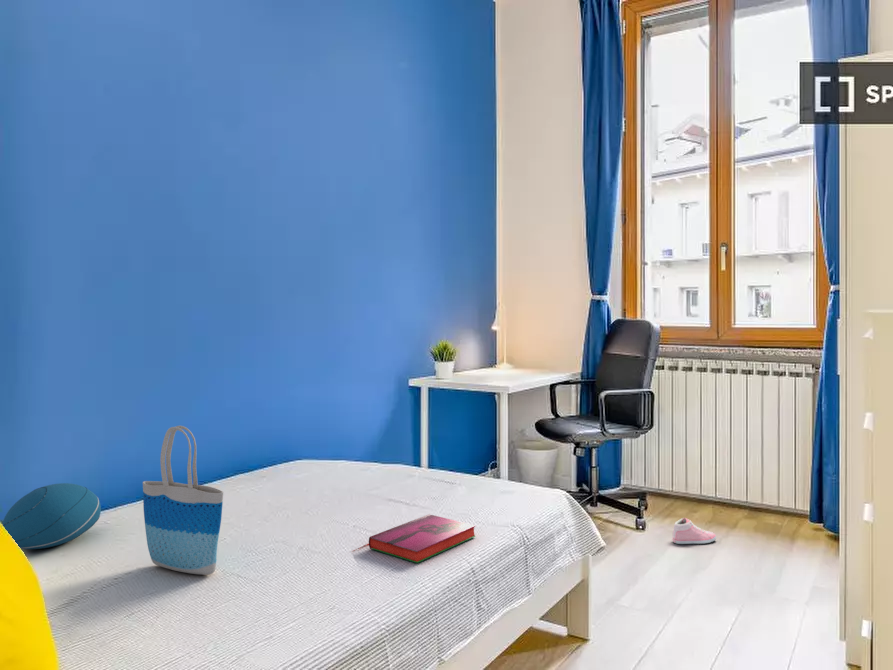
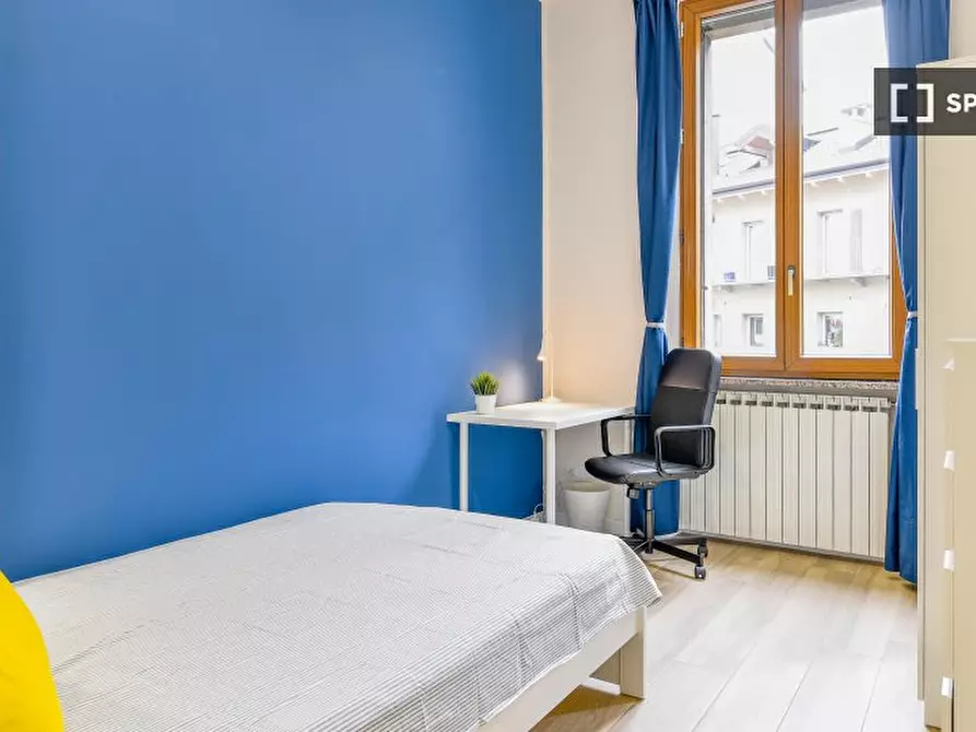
- sneaker [671,517,717,545]
- tote bag [142,425,224,576]
- hardback book [368,513,477,564]
- cushion [1,482,102,550]
